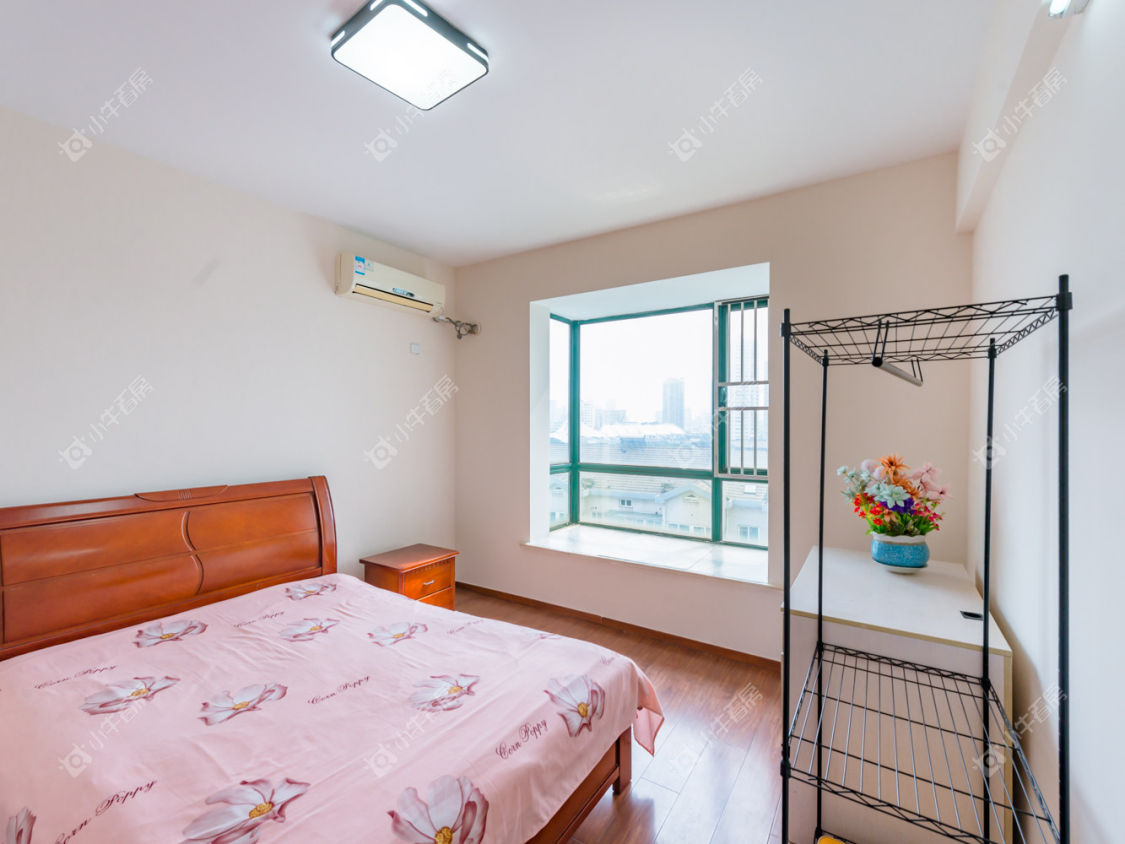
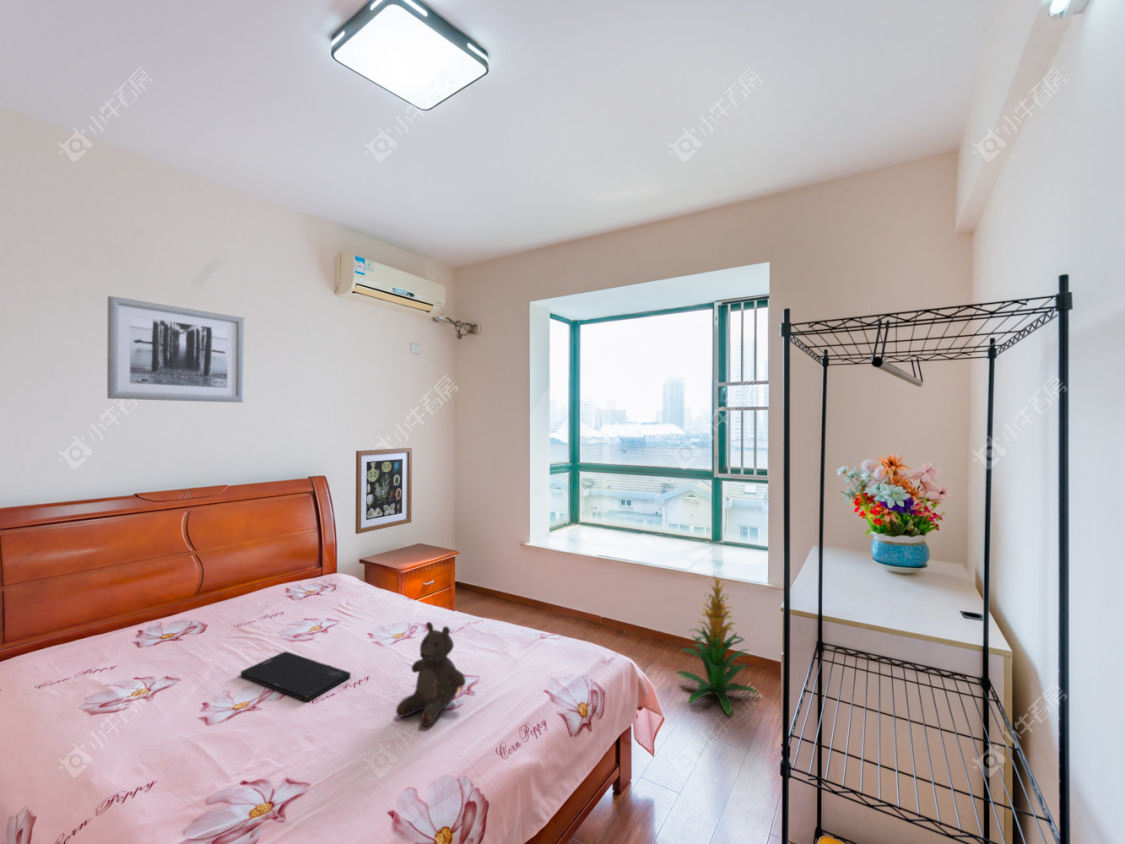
+ wall art [106,295,245,403]
+ stuffed bear [395,621,467,727]
+ smartphone [240,651,351,702]
+ indoor plant [674,574,761,716]
+ wall art [354,447,413,535]
